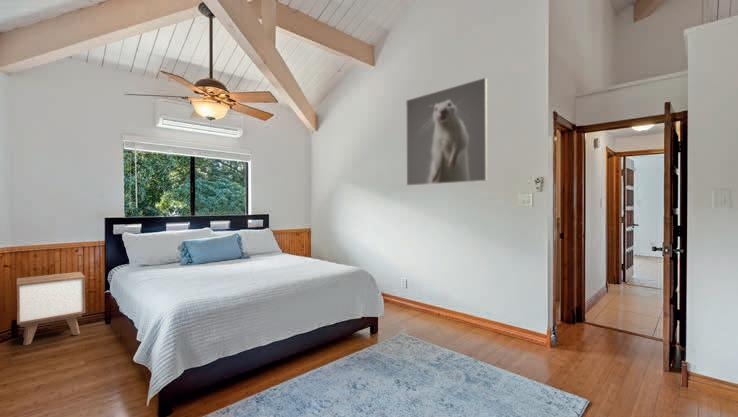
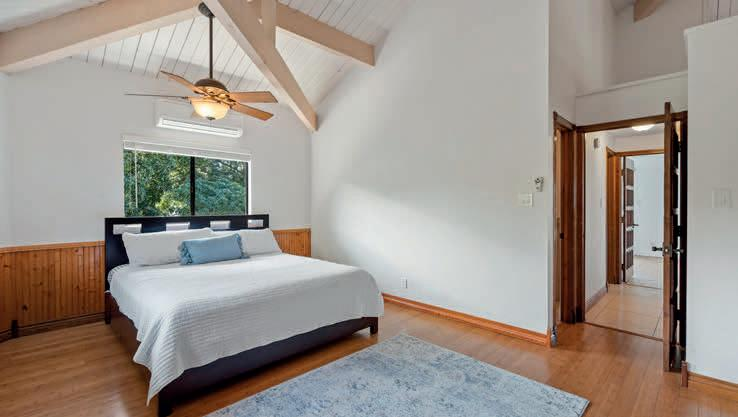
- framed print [405,77,488,187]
- nightstand [16,271,86,346]
